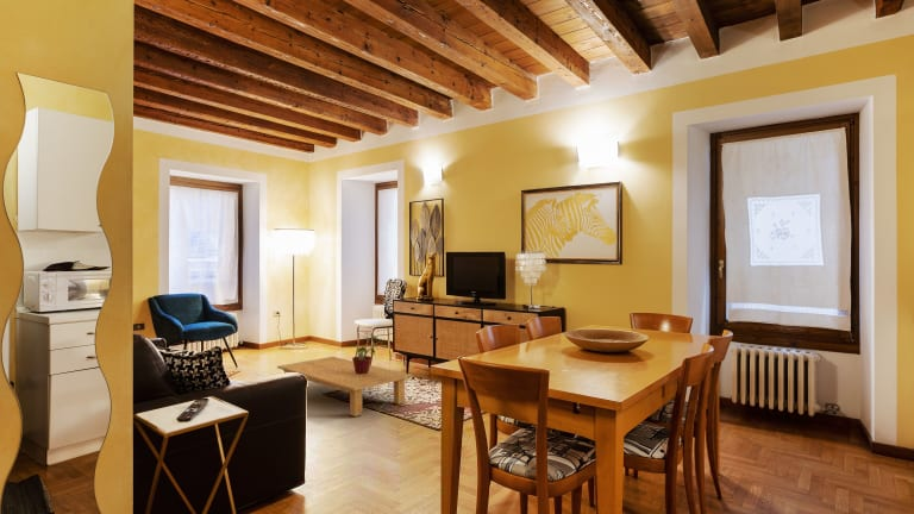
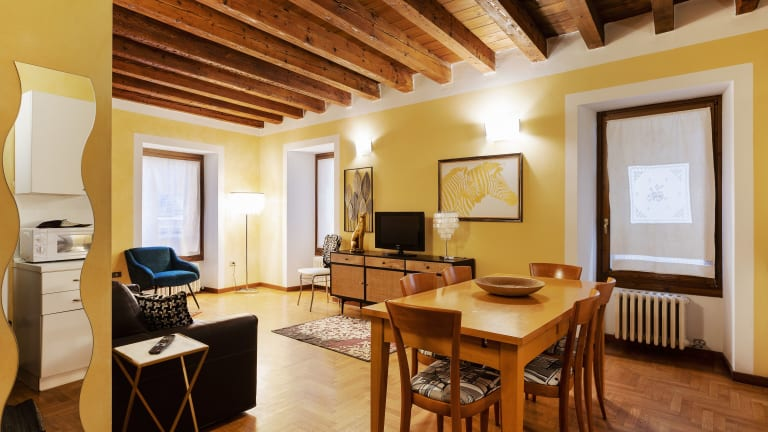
- coffee table [276,356,414,418]
- potted plant [350,331,386,375]
